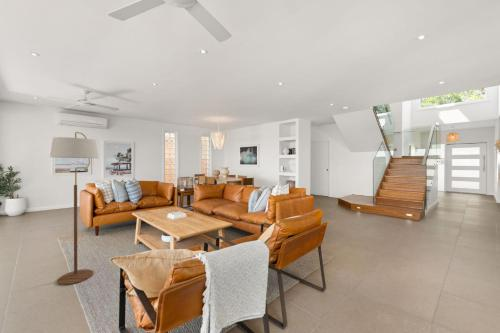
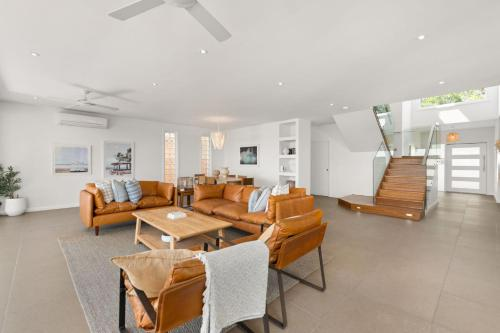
- floor lamp [49,131,100,286]
